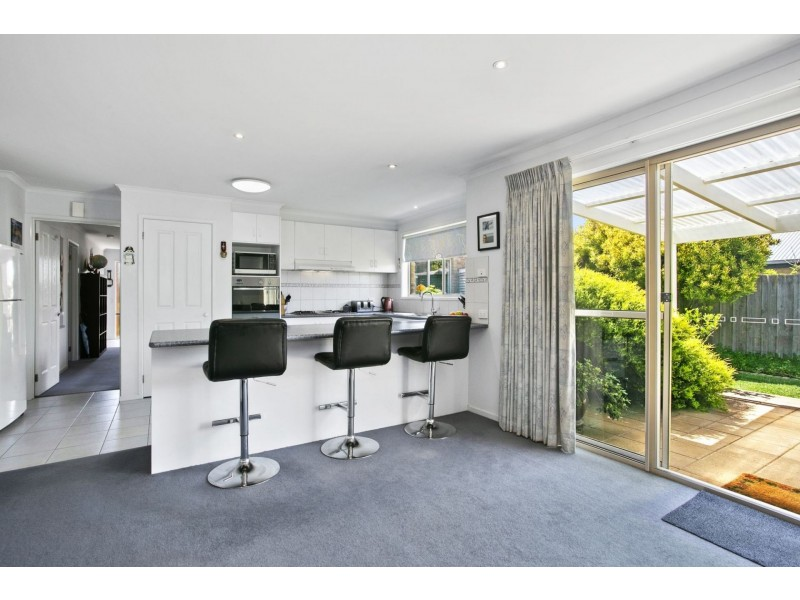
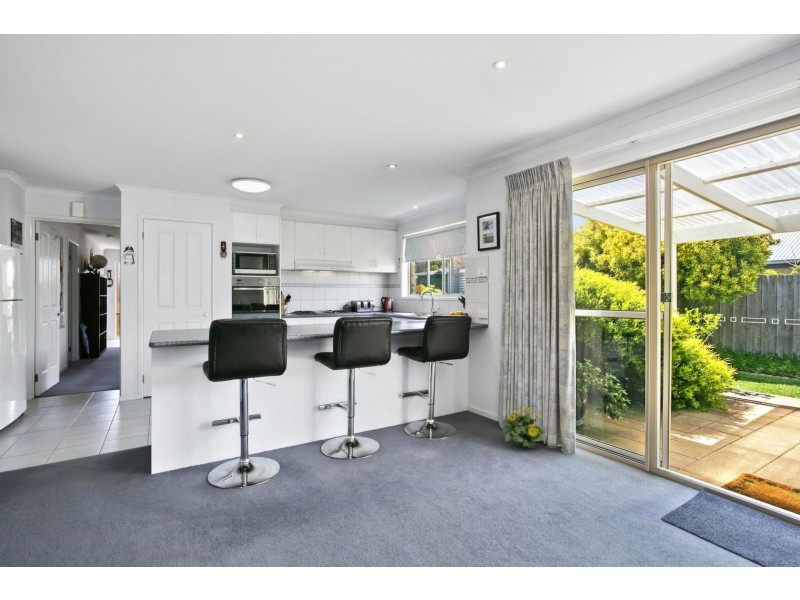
+ flowering plant [499,406,547,450]
